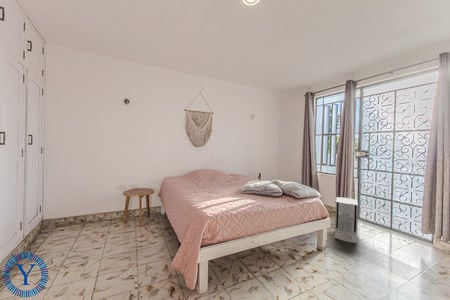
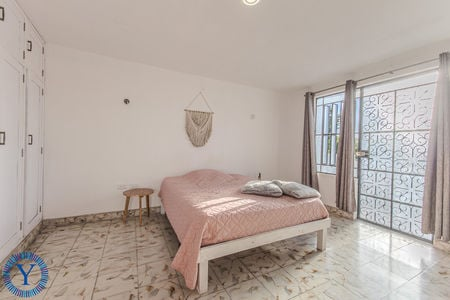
- air purifier [334,196,359,244]
